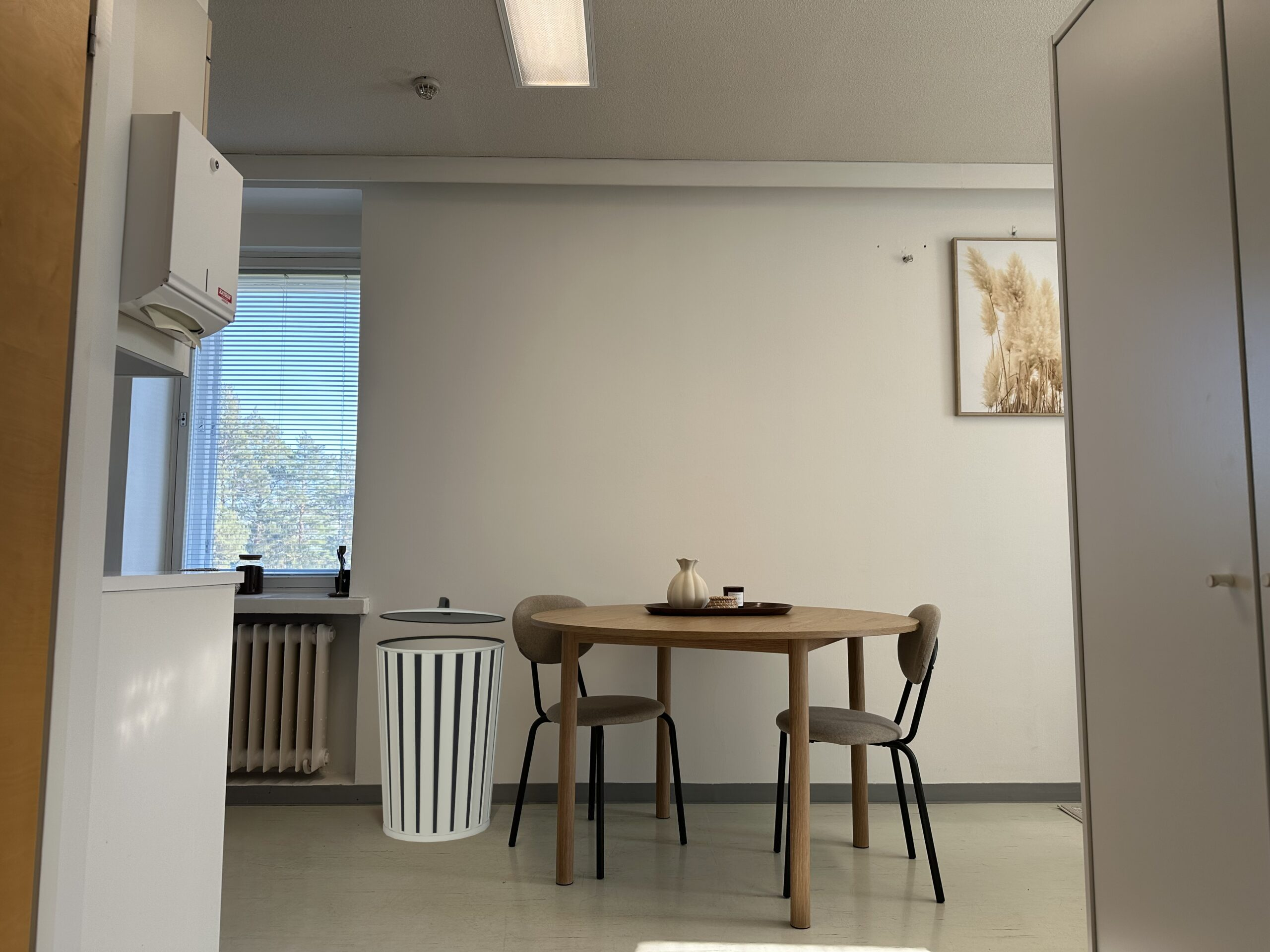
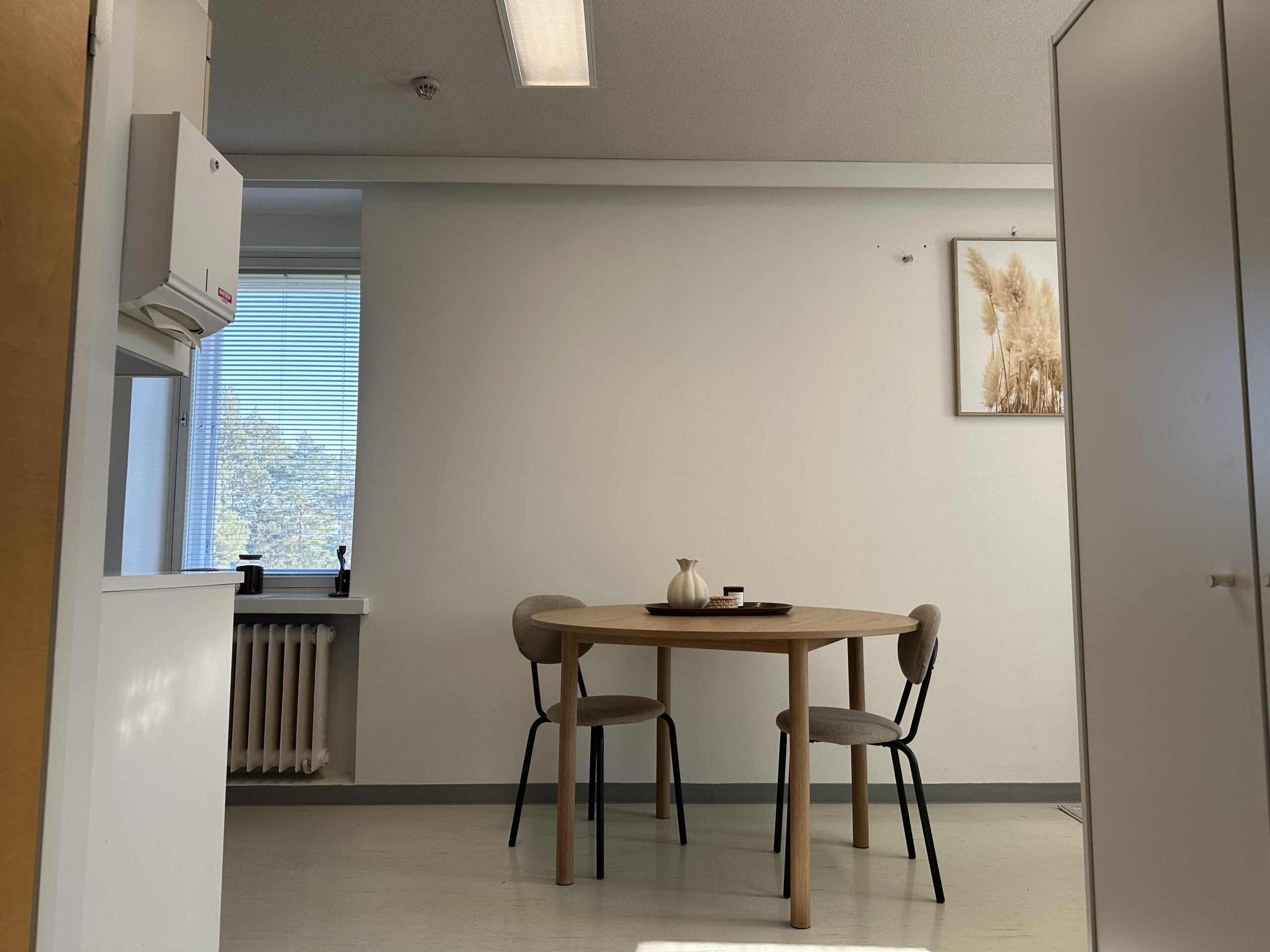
- trash can [375,596,506,842]
